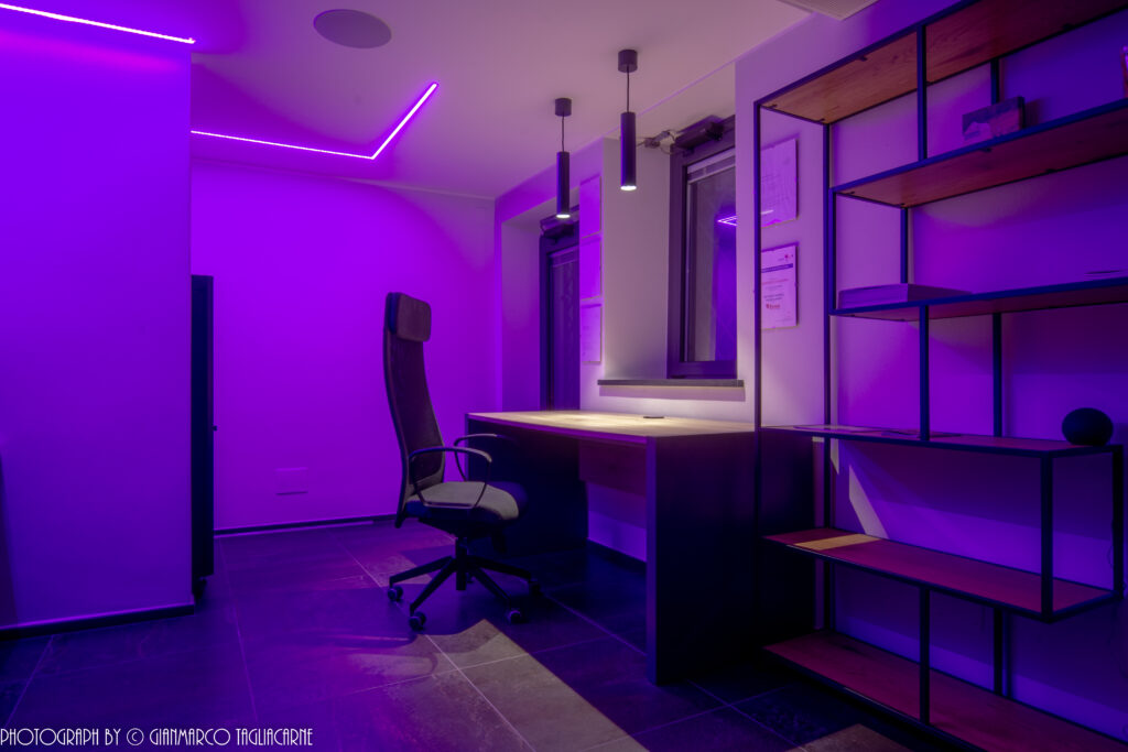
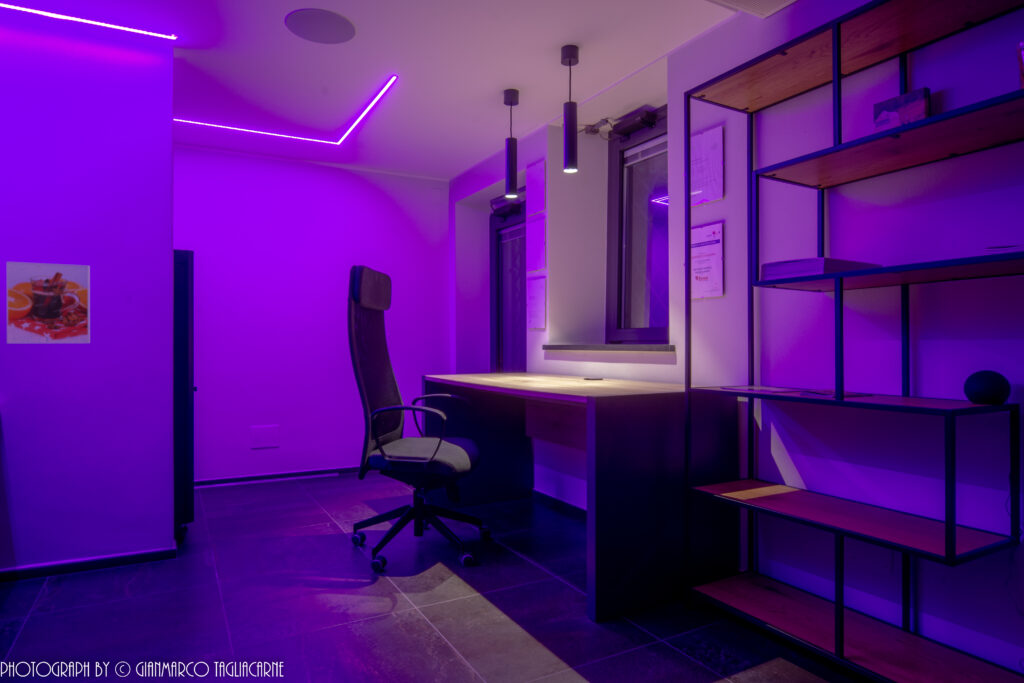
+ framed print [6,261,91,344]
